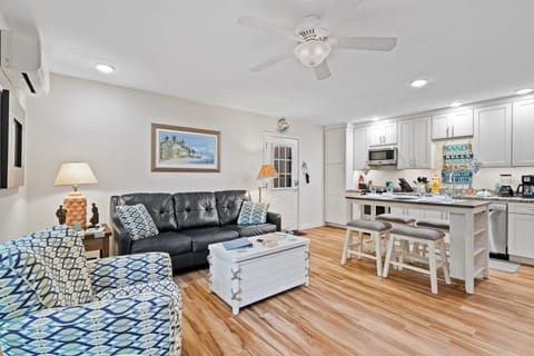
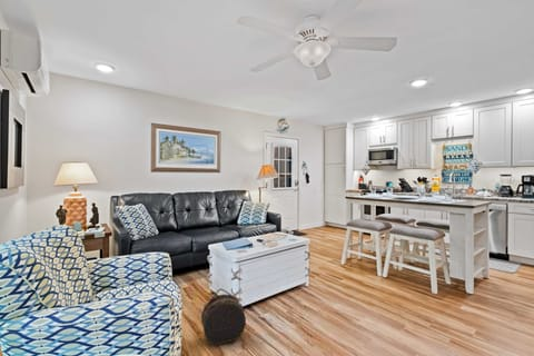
+ hat box [200,287,247,346]
